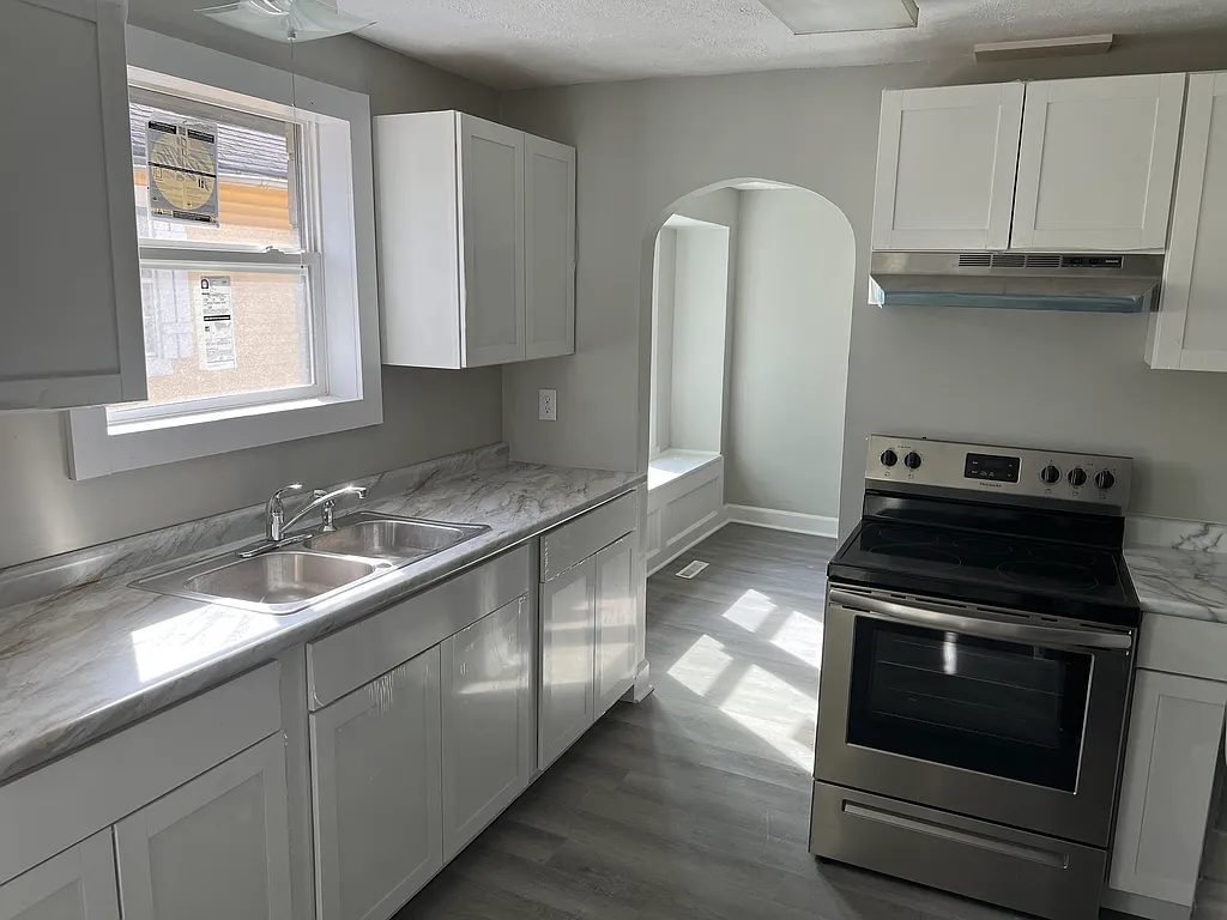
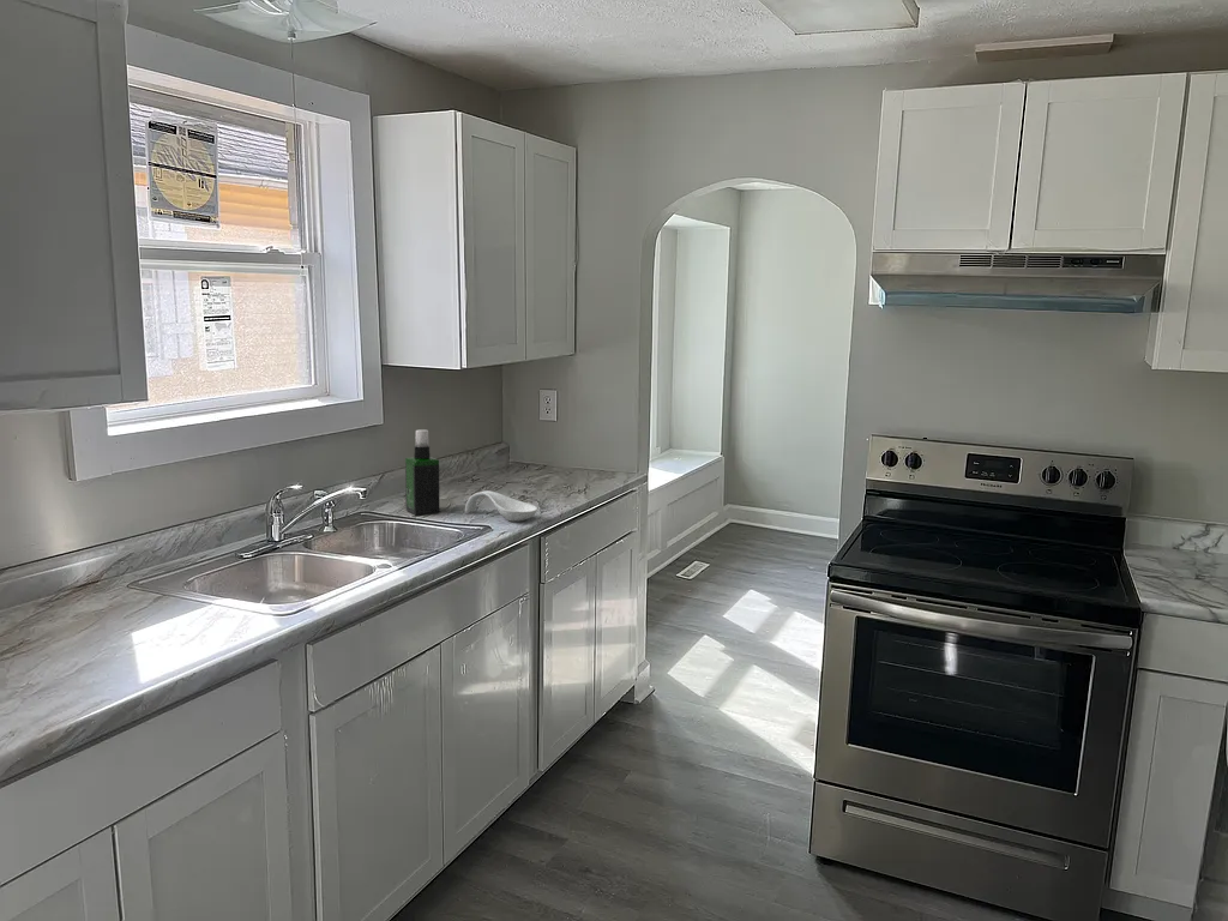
+ spray bottle [404,428,441,516]
+ spoon rest [464,489,538,523]
